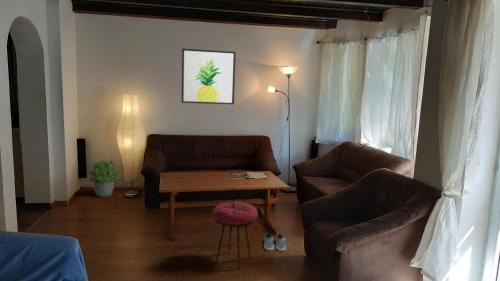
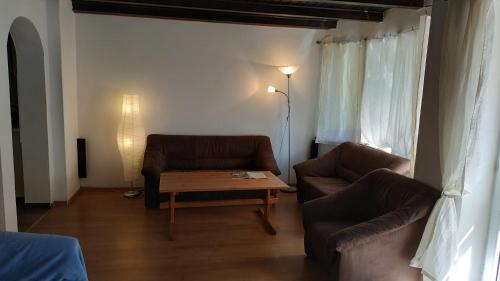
- shoe [263,232,287,252]
- potted plant [88,159,120,198]
- stool [212,201,259,270]
- wall art [181,48,237,105]
